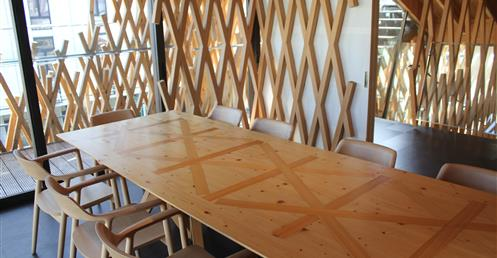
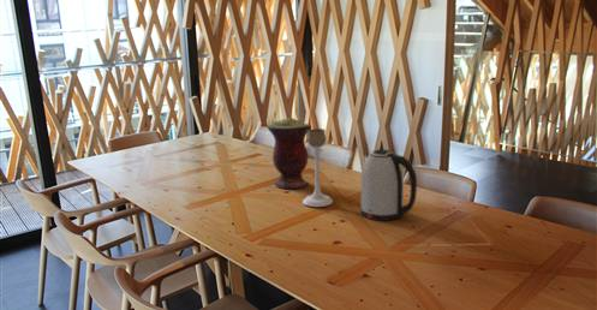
+ kettle [359,148,418,222]
+ candle holder [302,127,334,208]
+ vase [267,117,312,190]
